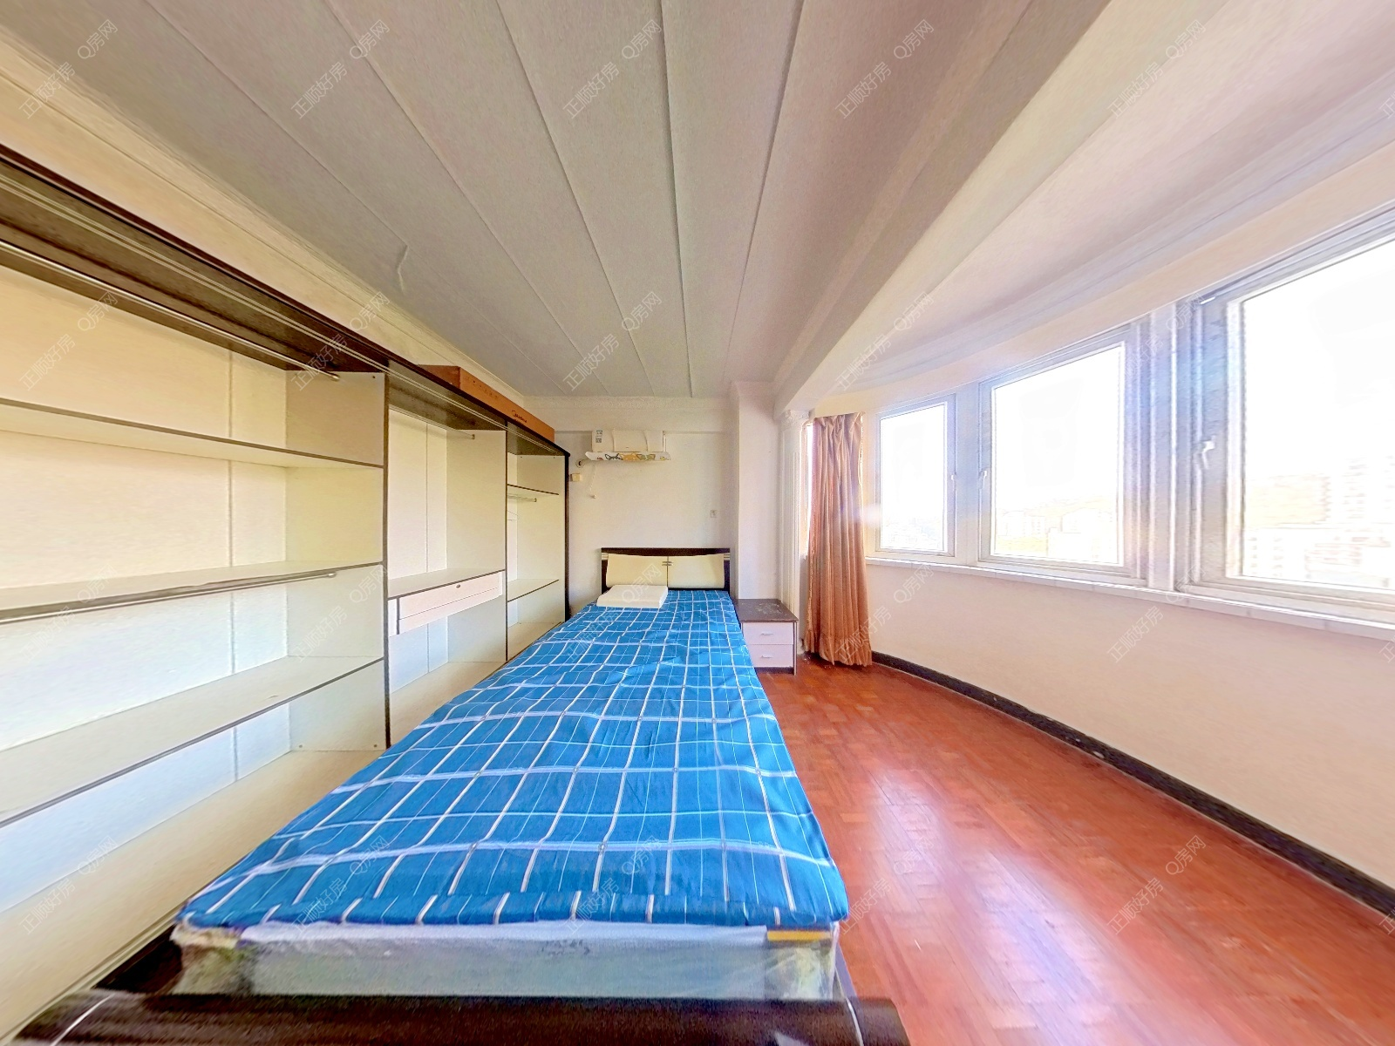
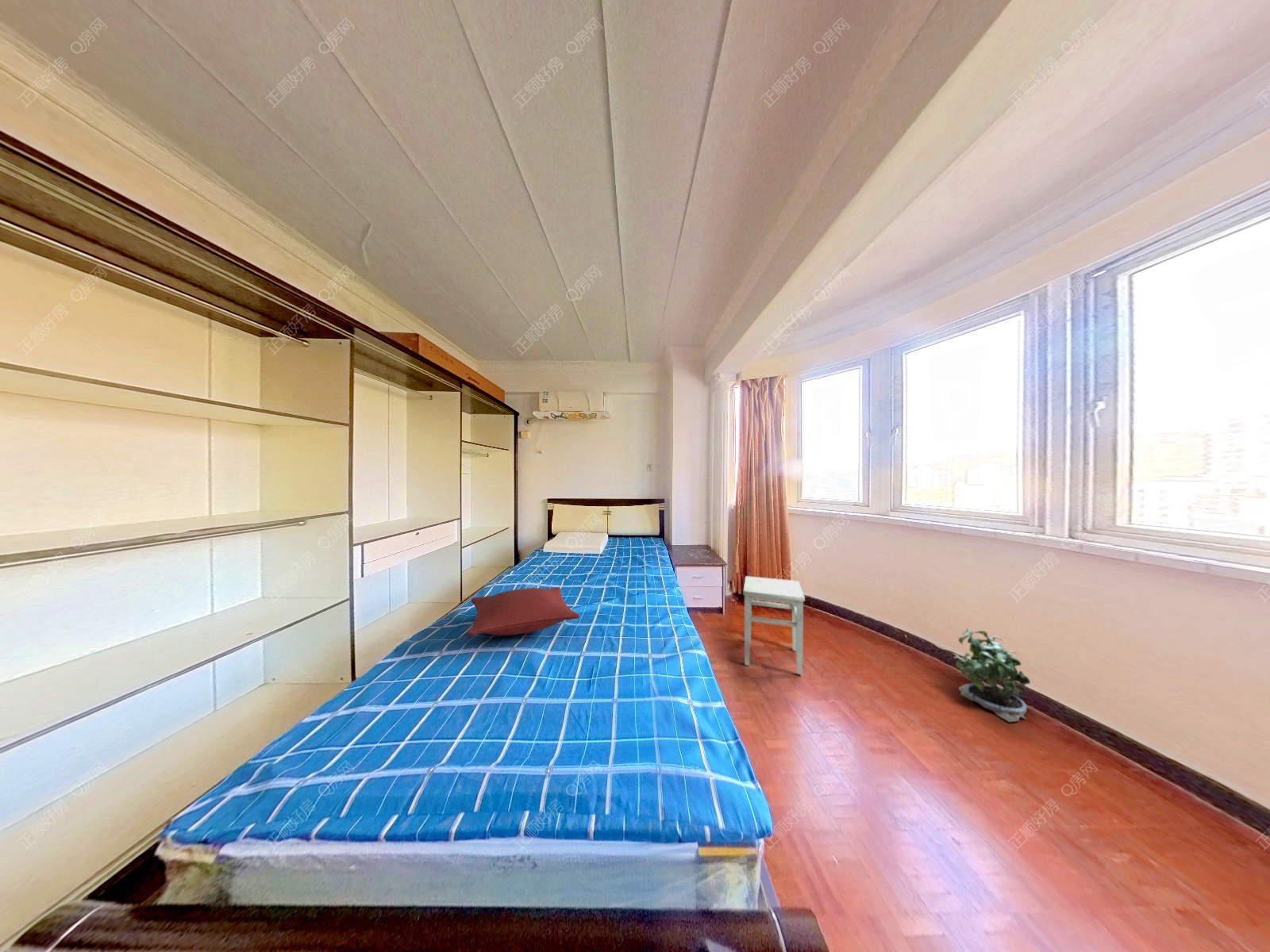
+ stool [742,575,806,675]
+ pillow [467,587,580,637]
+ potted plant [953,628,1031,723]
